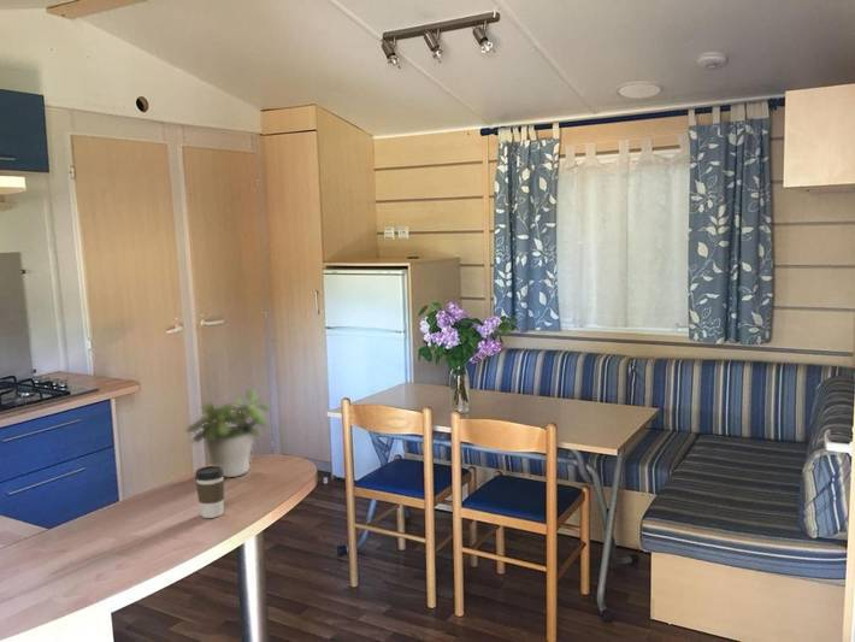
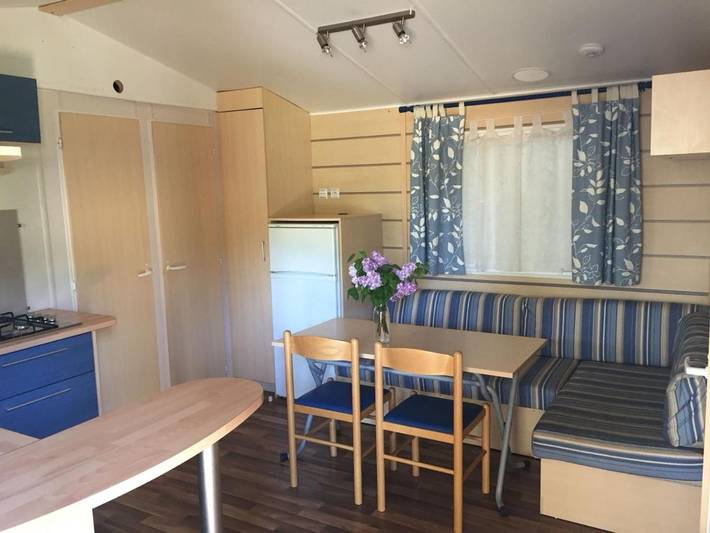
- potted plant [185,389,272,478]
- coffee cup [194,465,225,519]
